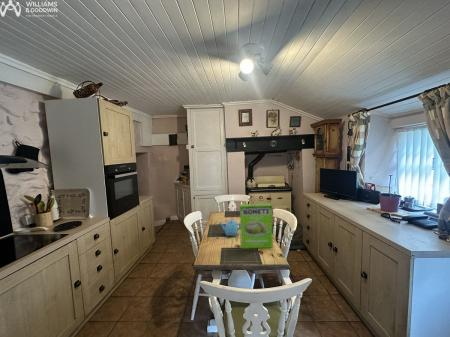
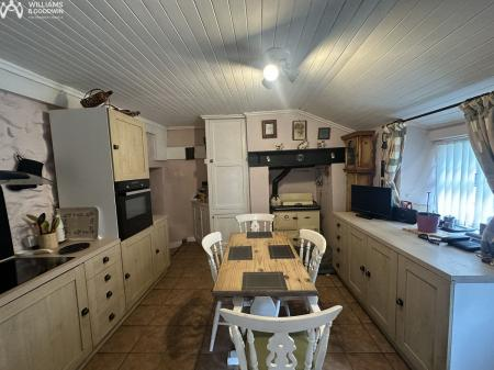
- cake mix box [239,202,274,249]
- teapot [219,217,241,237]
